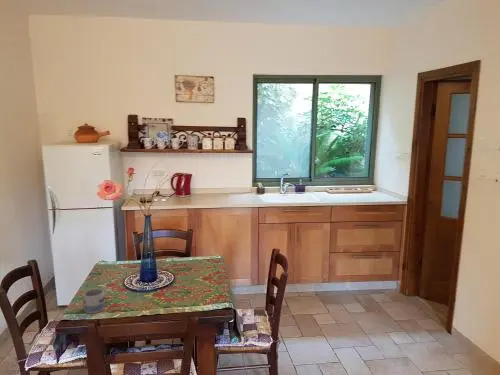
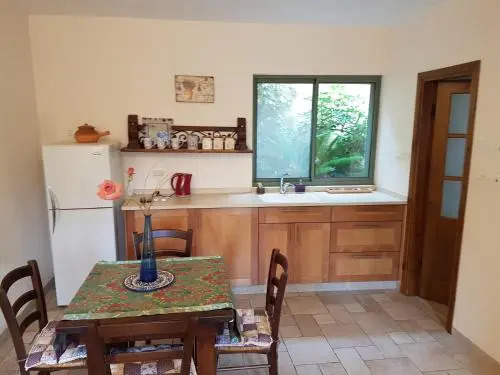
- mug [82,288,106,314]
